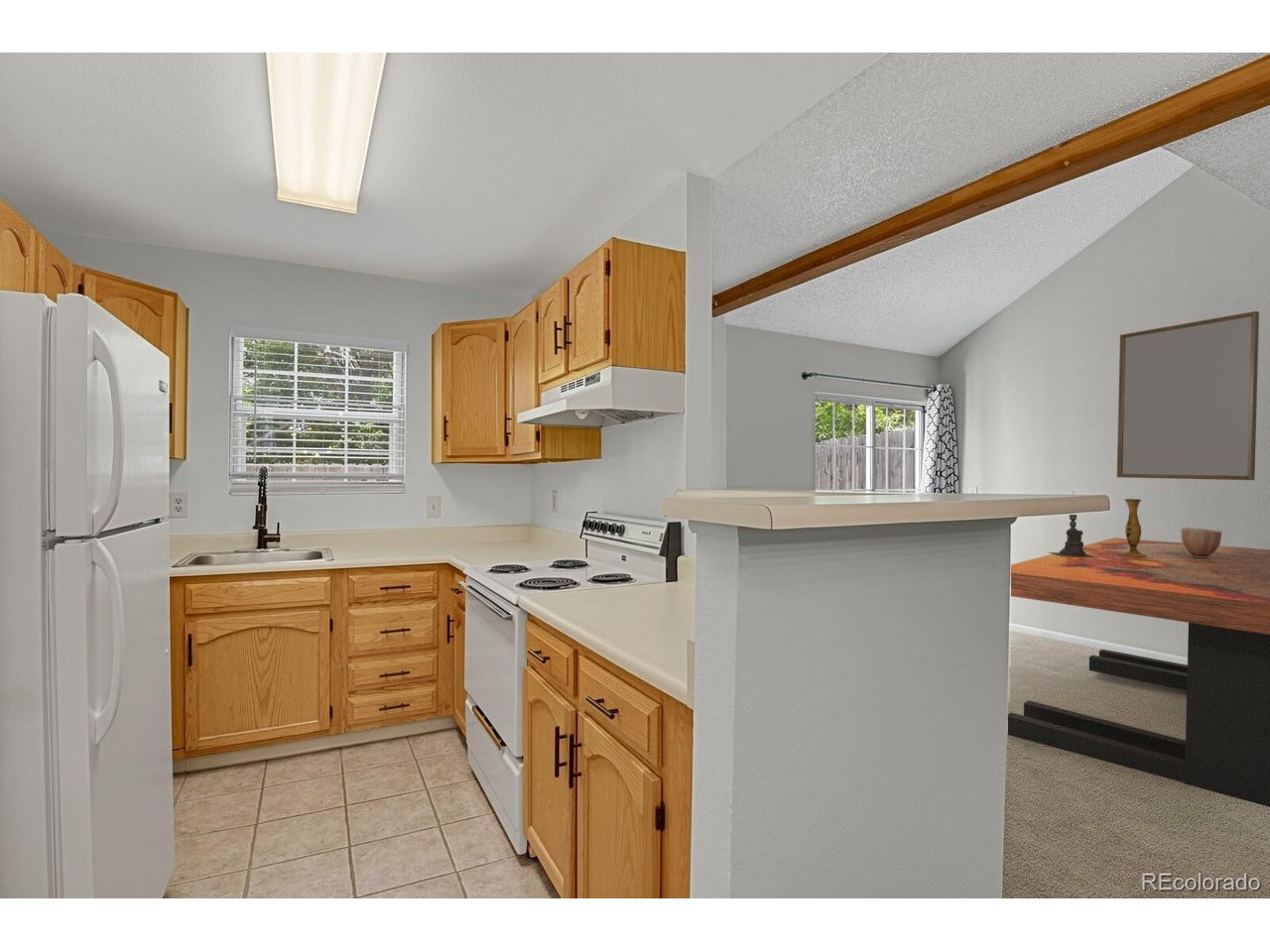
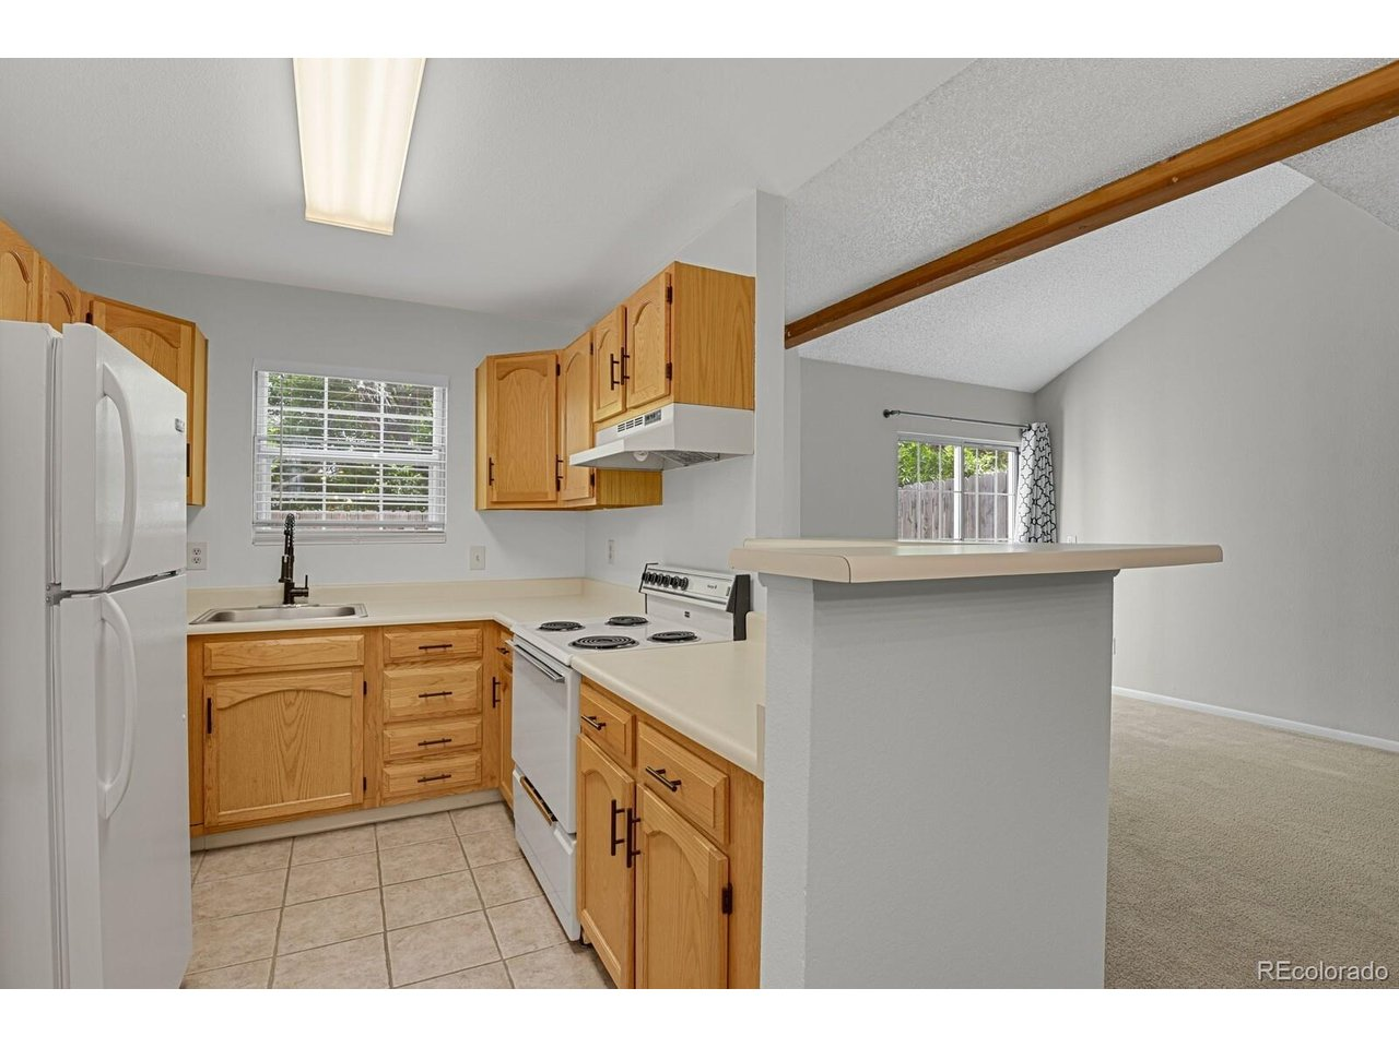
- dining table [1007,536,1270,808]
- home mirror [1116,310,1260,481]
- vase [1121,498,1146,557]
- decorative bowl [1181,527,1222,557]
- candle holder [1048,492,1096,557]
